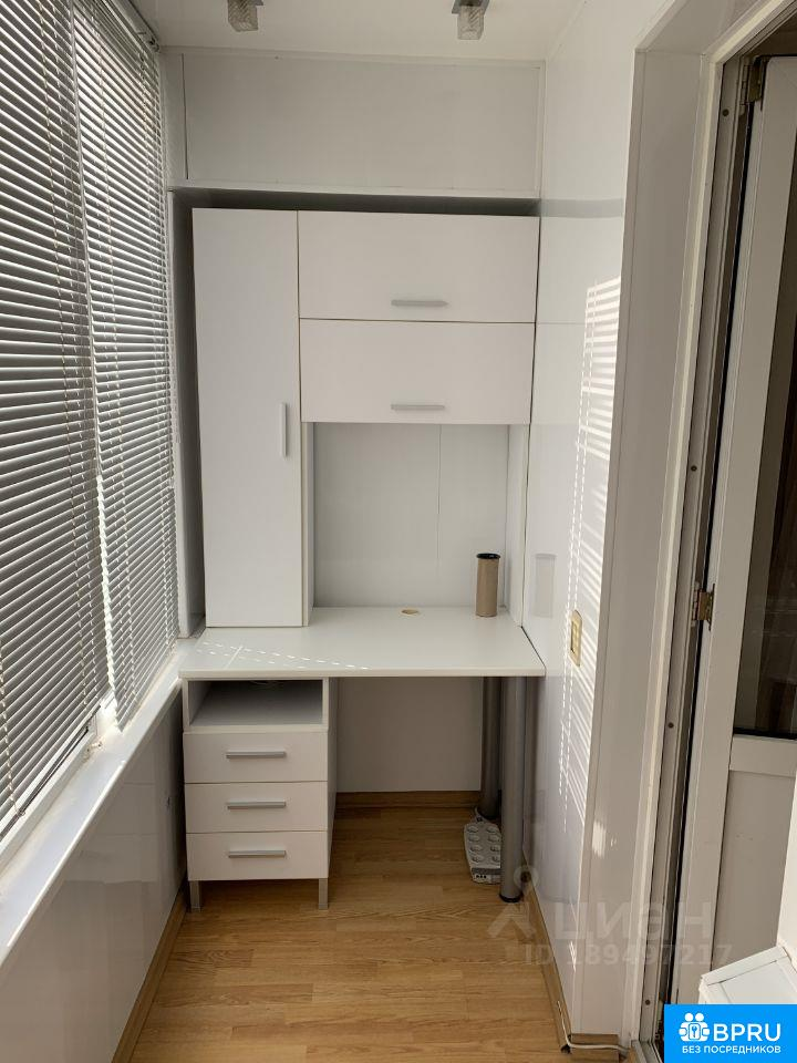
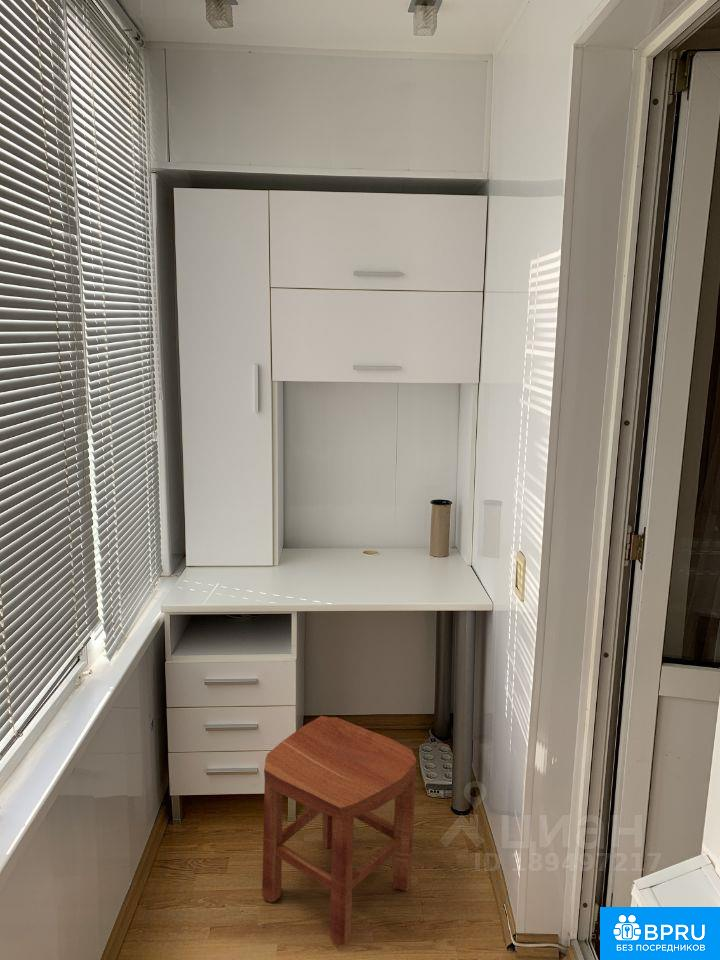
+ stool [261,715,417,950]
